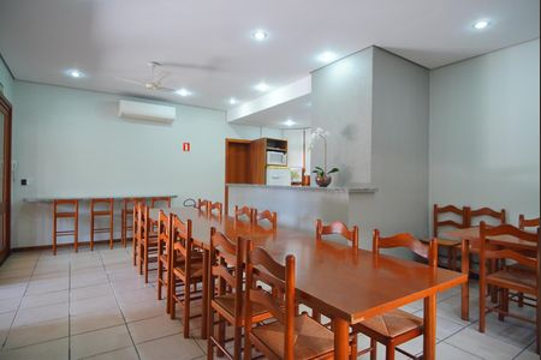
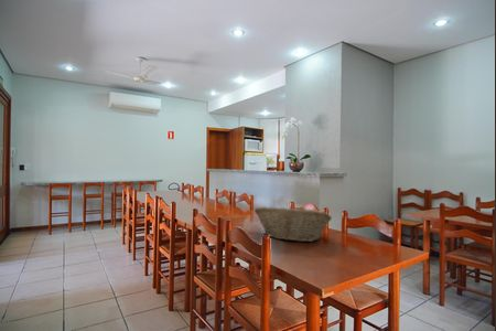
+ fruit basket [254,205,333,243]
